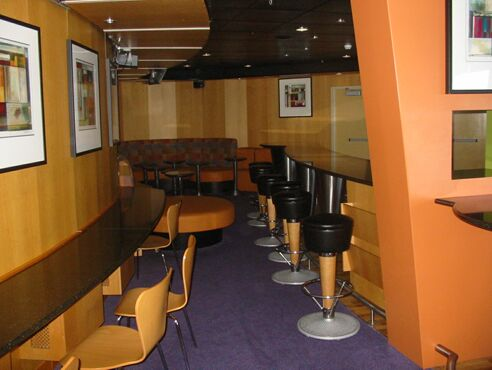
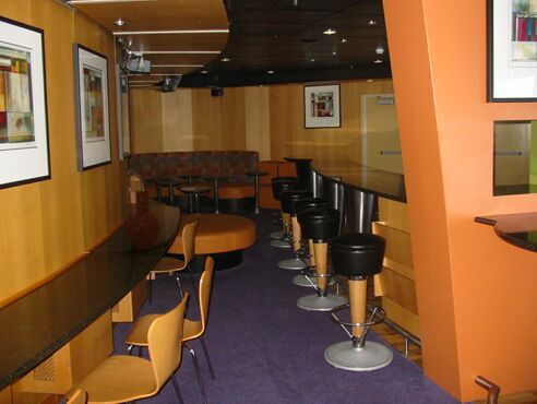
+ vase [126,190,163,251]
